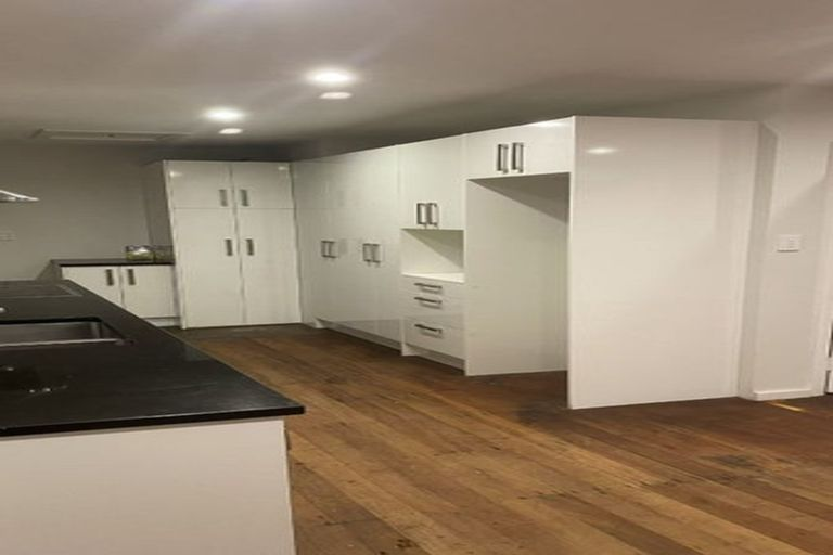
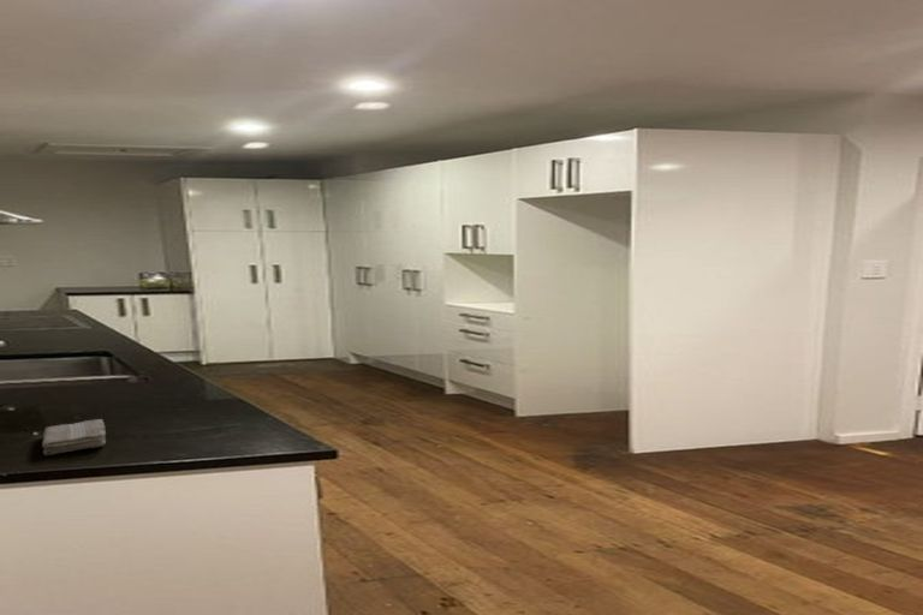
+ washcloth [41,418,107,456]
